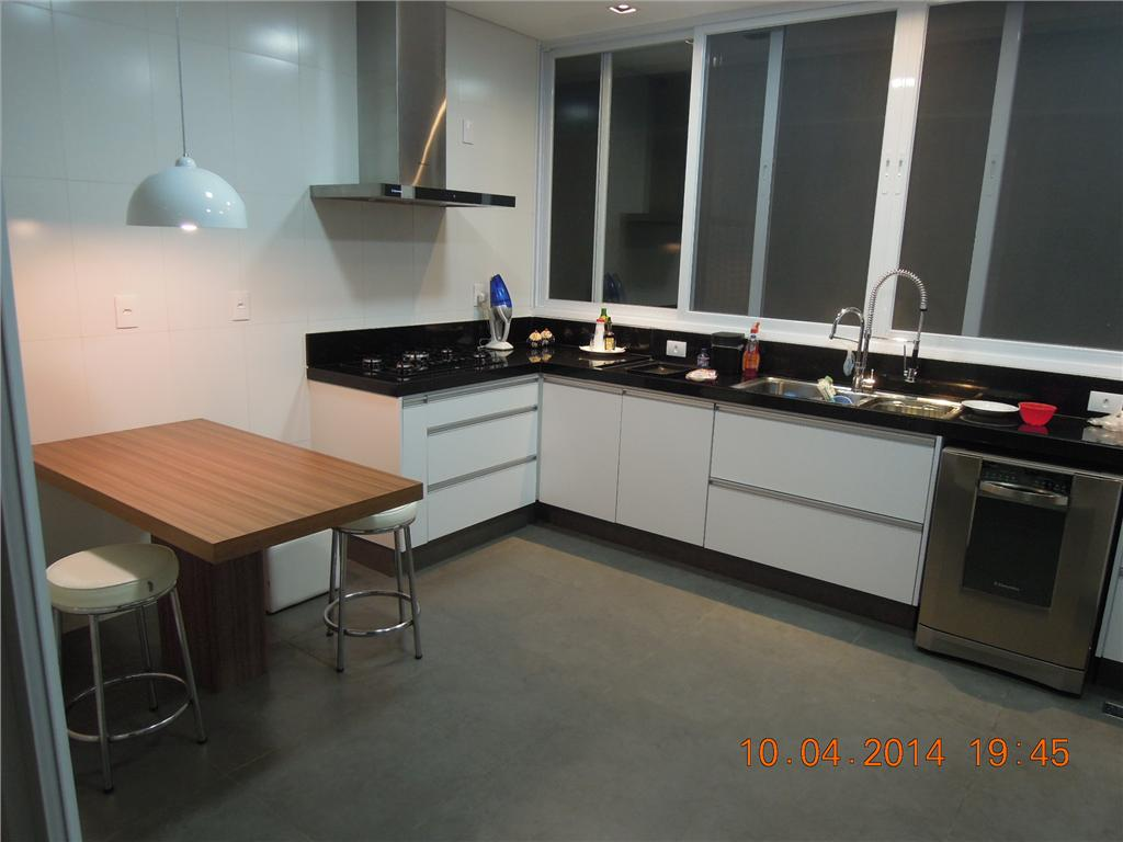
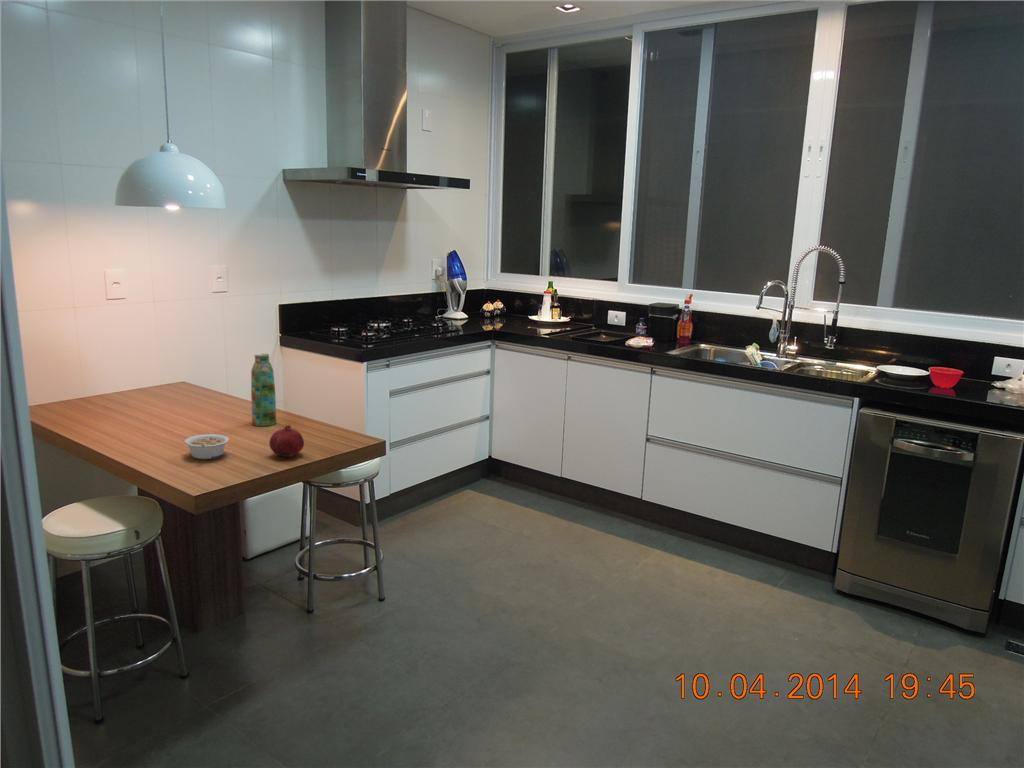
+ water bottle [250,353,277,427]
+ fruit [268,424,305,458]
+ legume [183,433,230,460]
